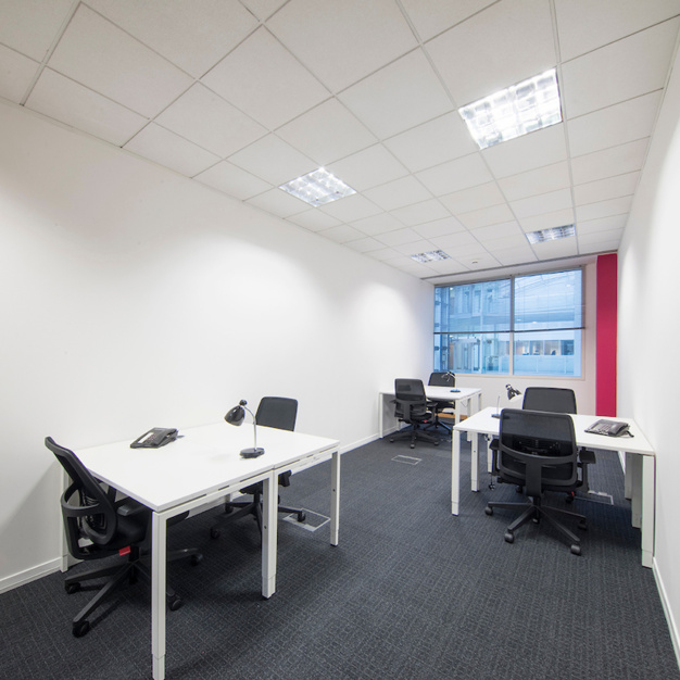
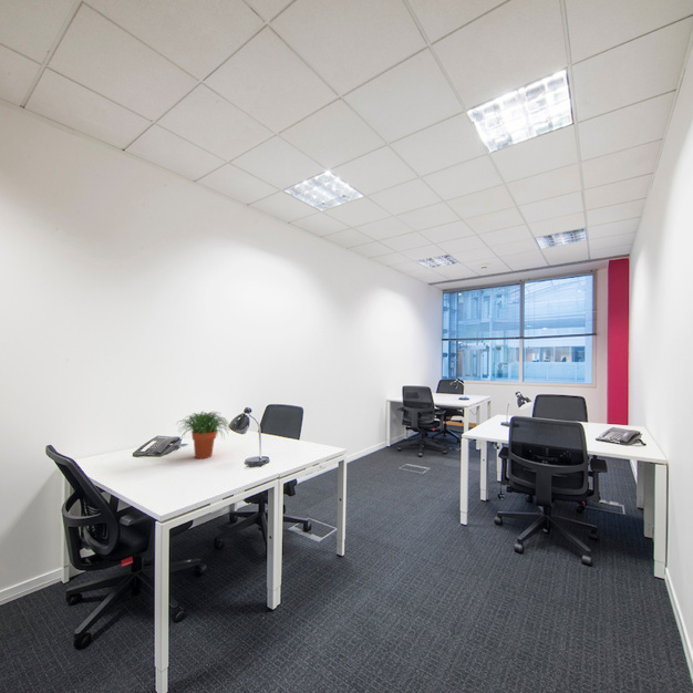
+ potted plant [174,410,231,459]
